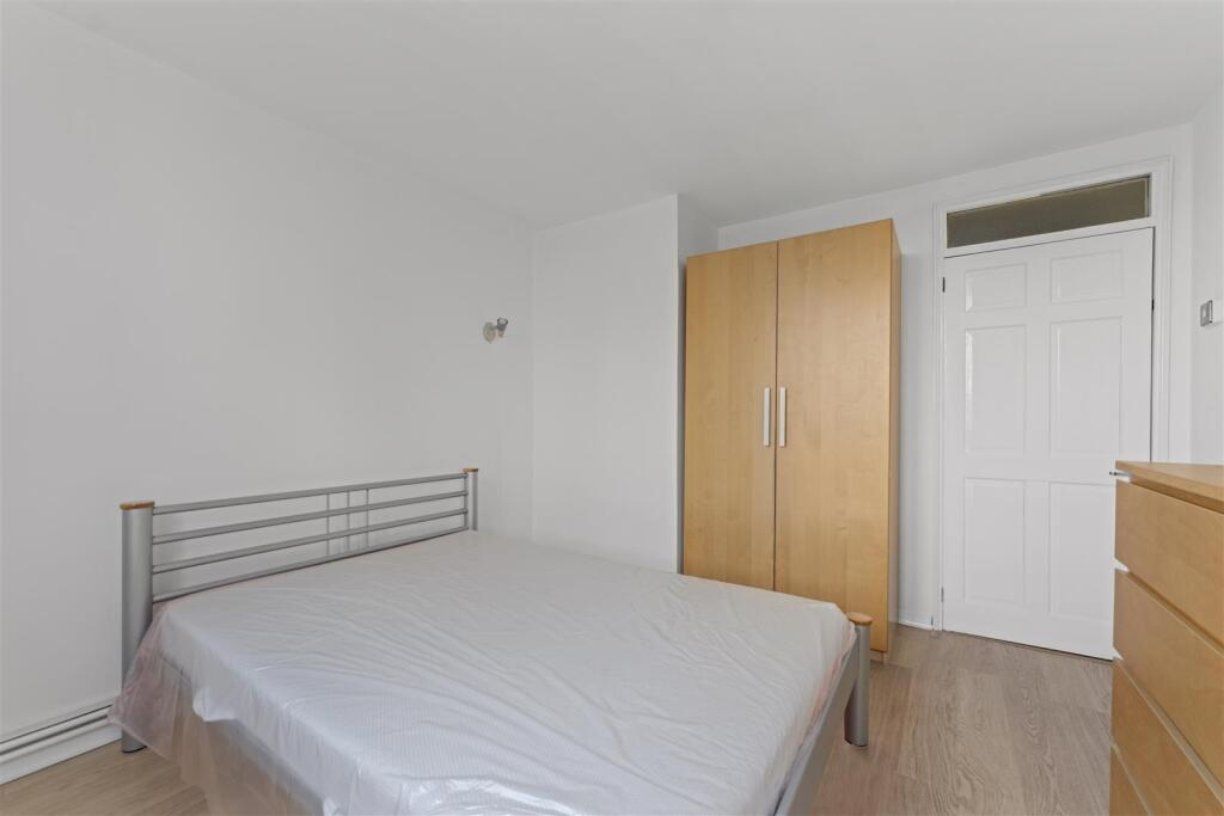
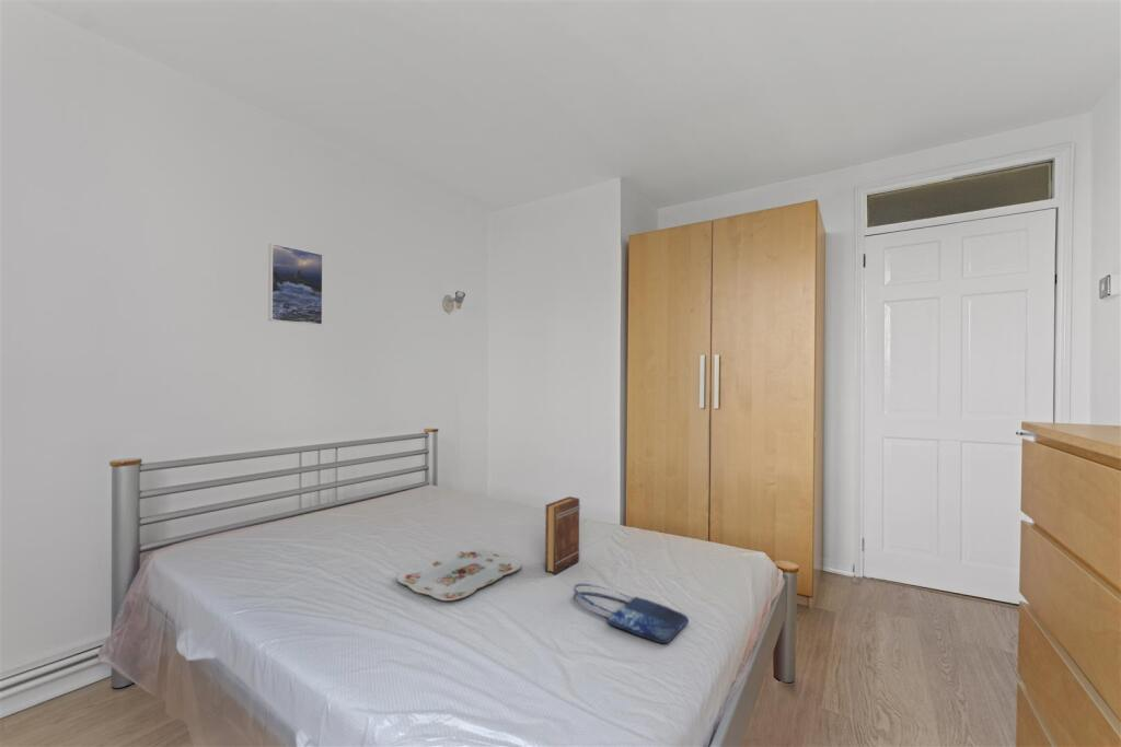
+ serving tray [396,547,522,602]
+ shopping bag [573,583,690,644]
+ book [544,495,581,575]
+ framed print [267,243,324,326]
